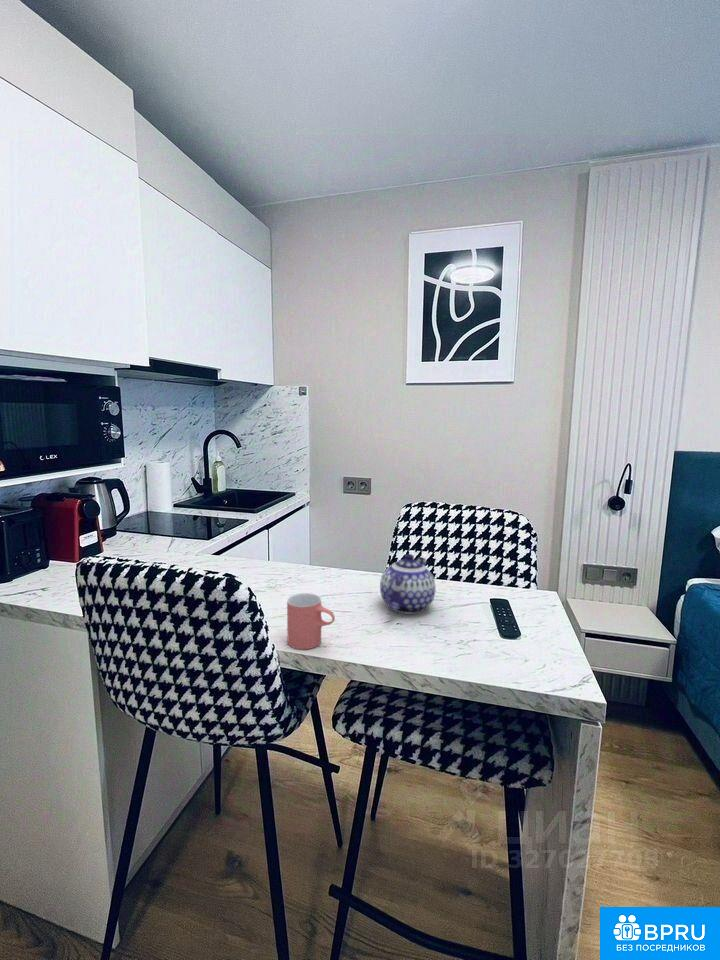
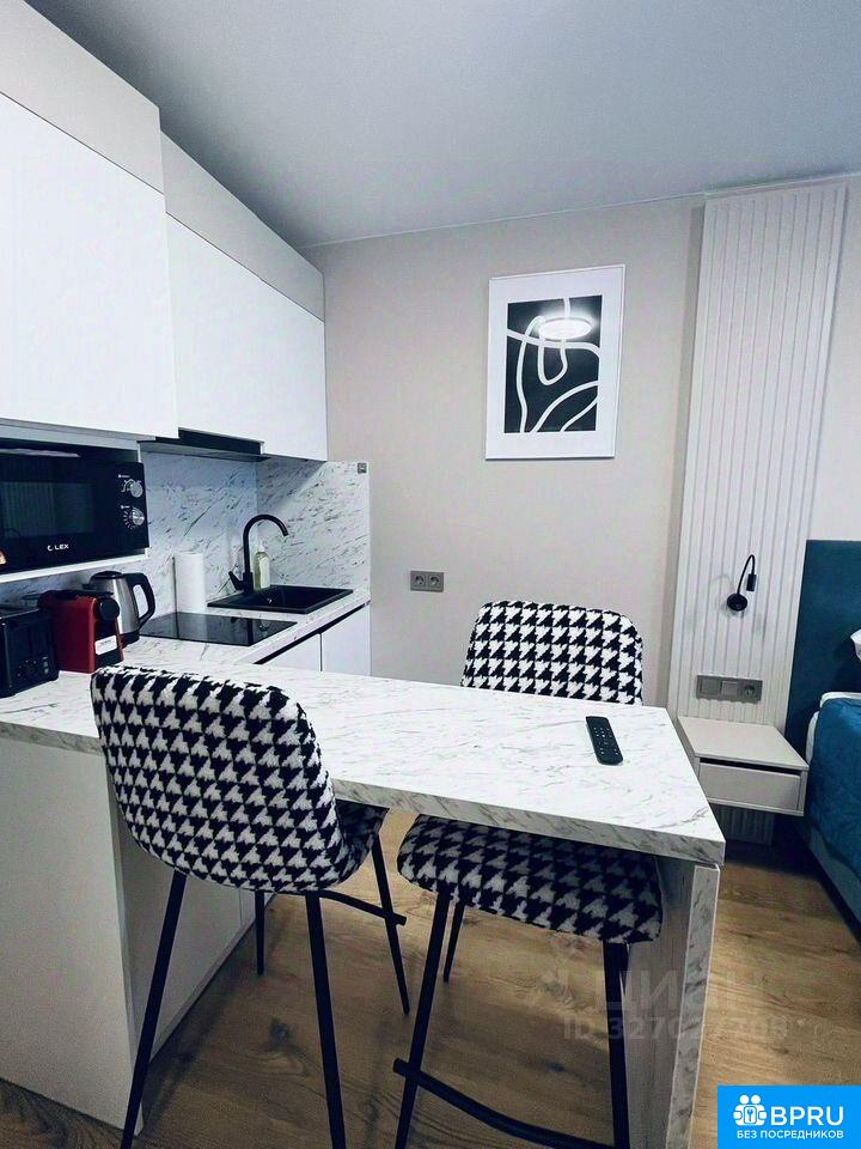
- cup [286,592,336,650]
- teapot [379,553,436,615]
